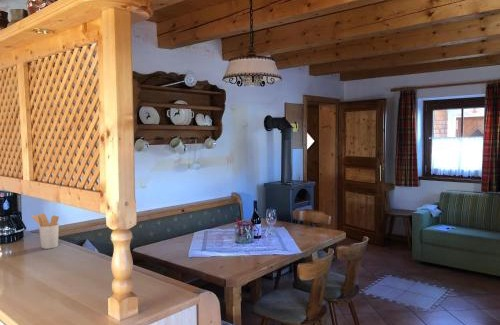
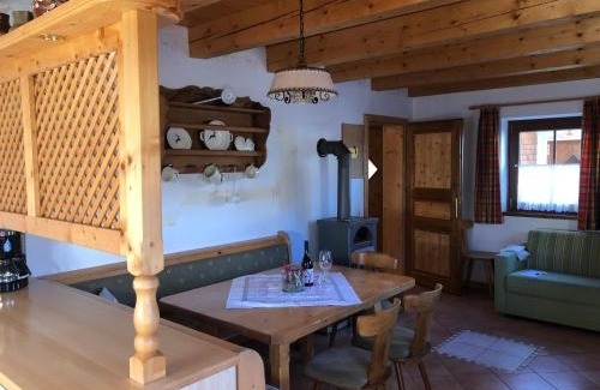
- utensil holder [31,213,60,250]
